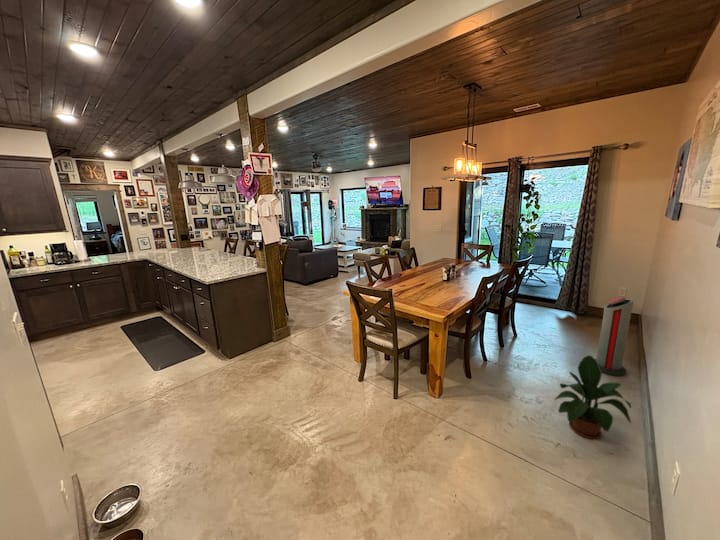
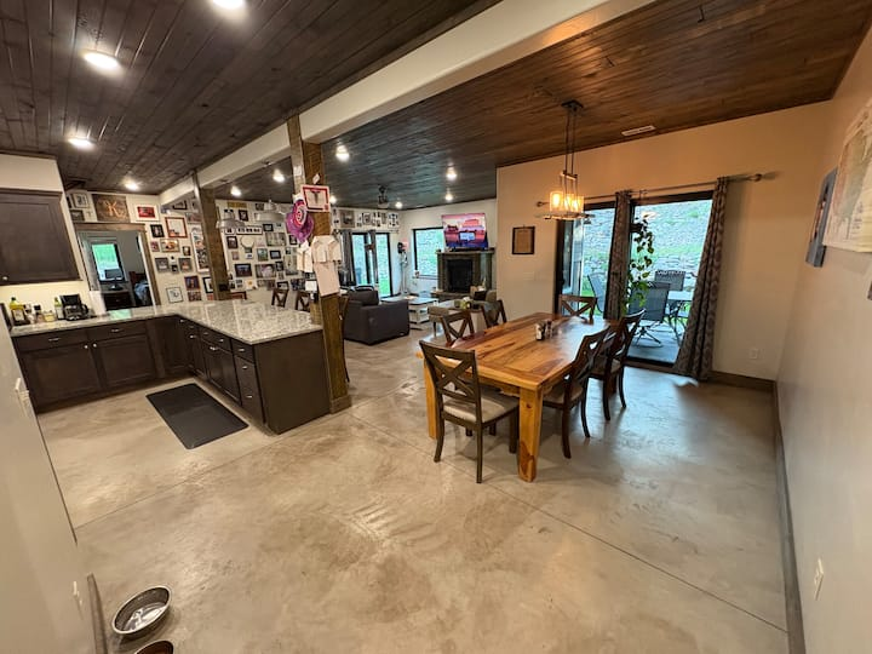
- potted plant [554,355,632,440]
- air purifier [595,296,634,377]
